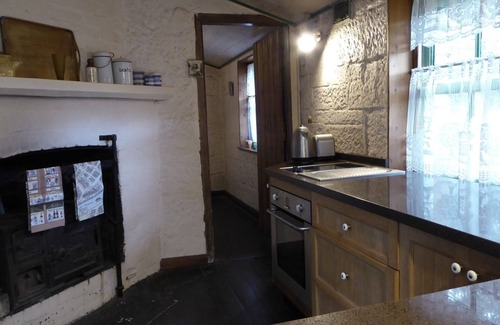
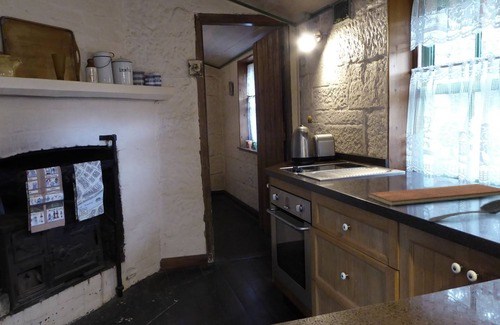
+ stirrer [428,198,500,223]
+ chopping board [368,183,500,207]
